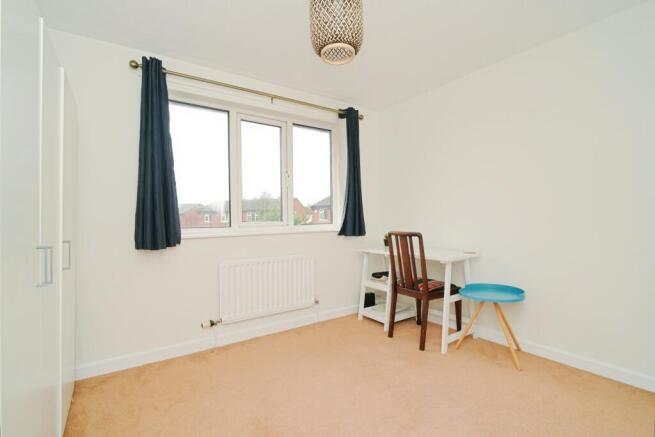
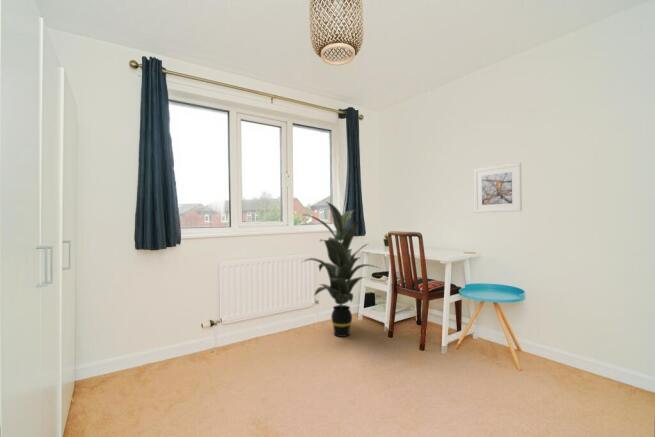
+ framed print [473,162,523,214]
+ indoor plant [300,201,380,338]
